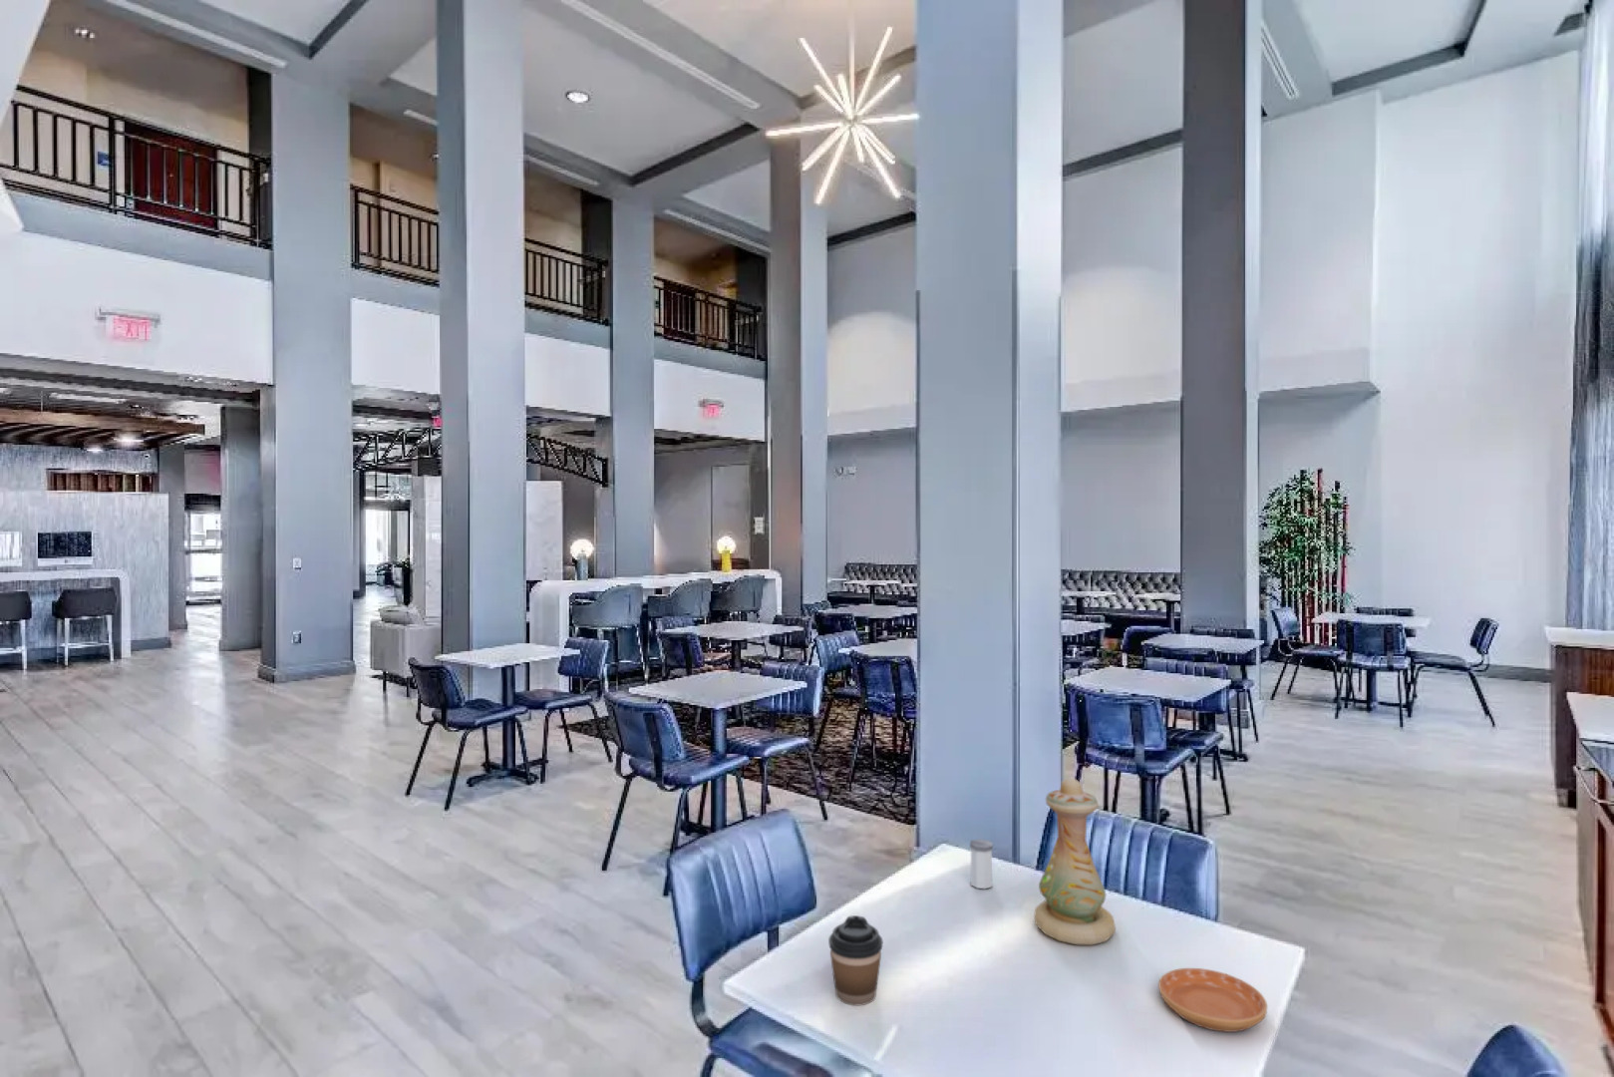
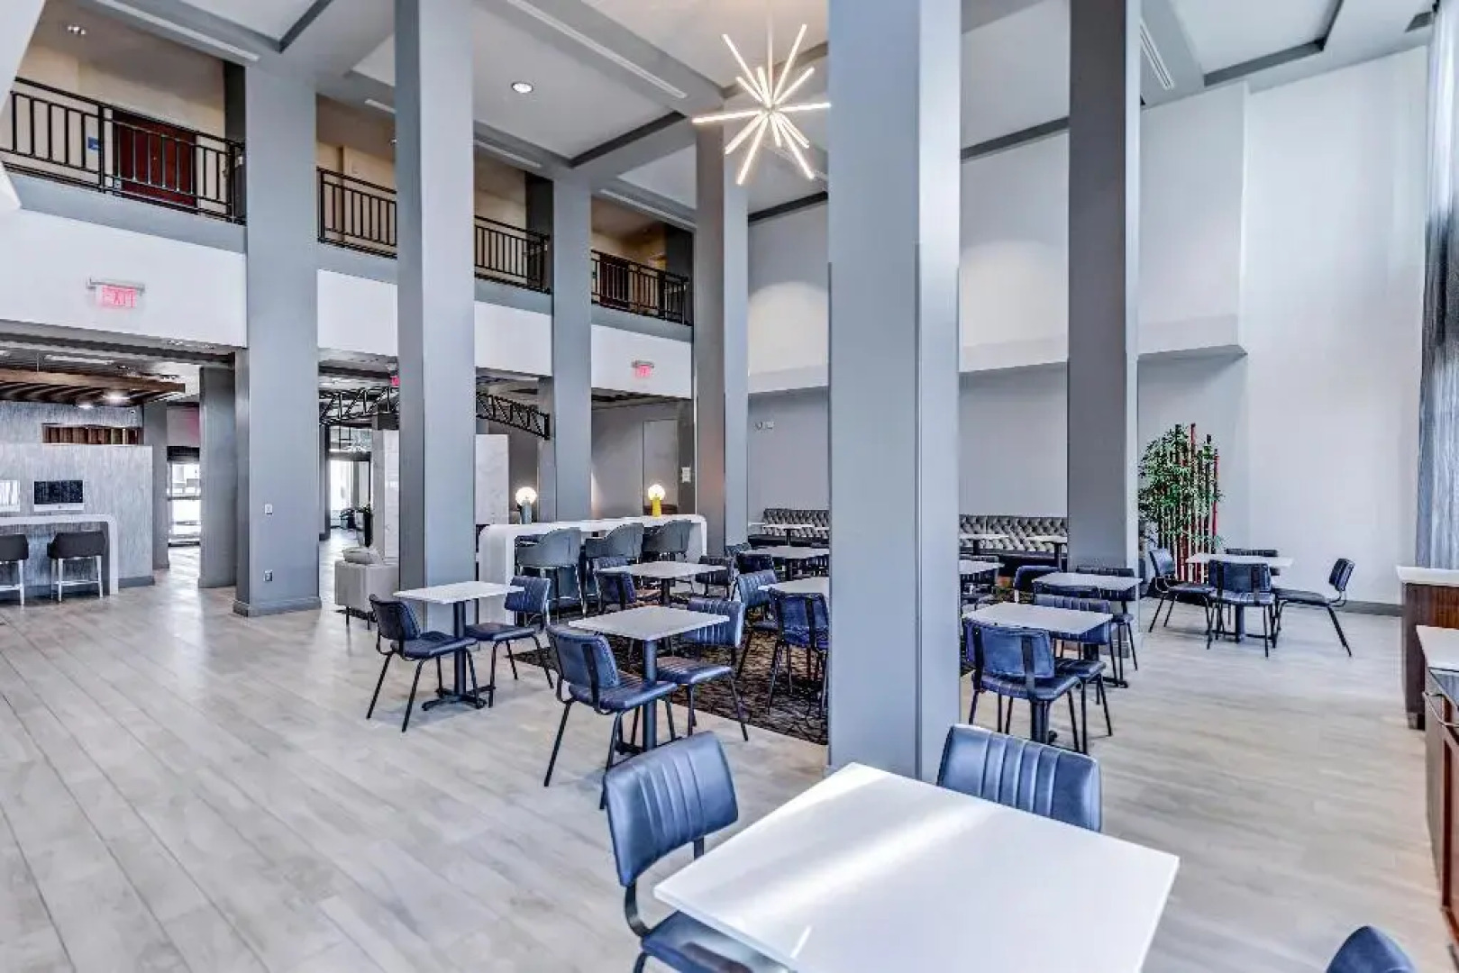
- vase [1034,775,1116,946]
- saucer [1157,968,1268,1033]
- salt shaker [969,838,994,889]
- coffee cup [828,915,883,1006]
